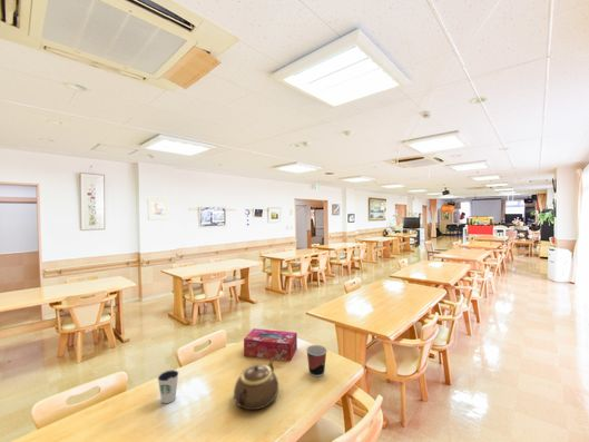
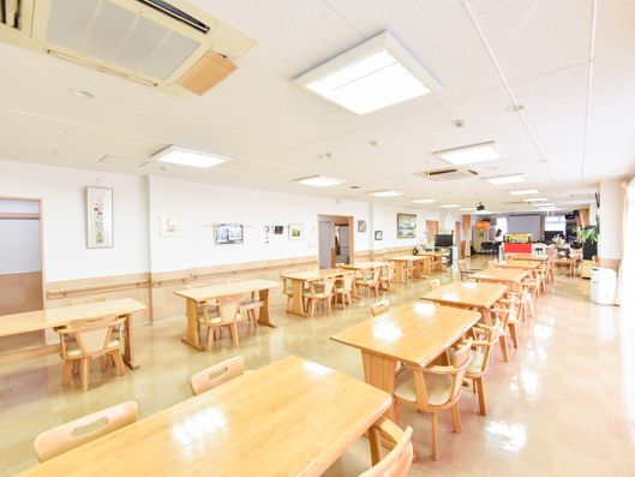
- cup [305,344,328,377]
- dixie cup [157,369,179,404]
- tissue box [243,327,298,362]
- teapot [233,358,279,411]
